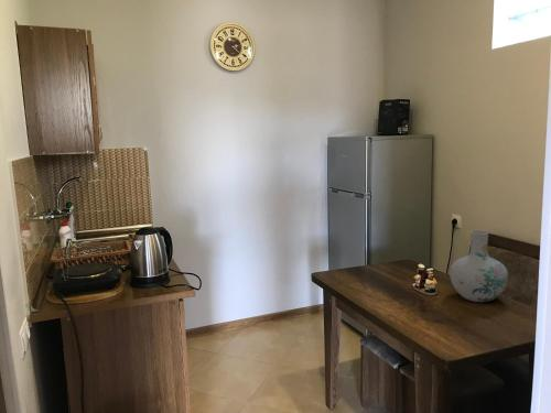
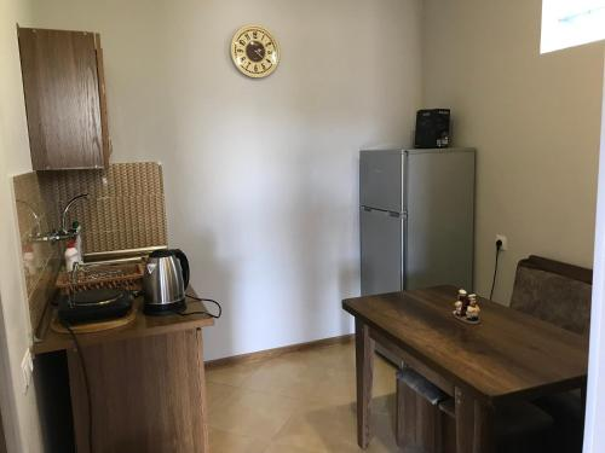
- vase [449,230,509,303]
